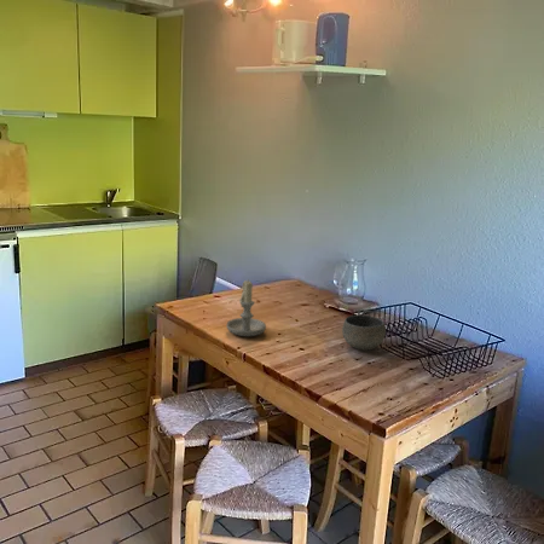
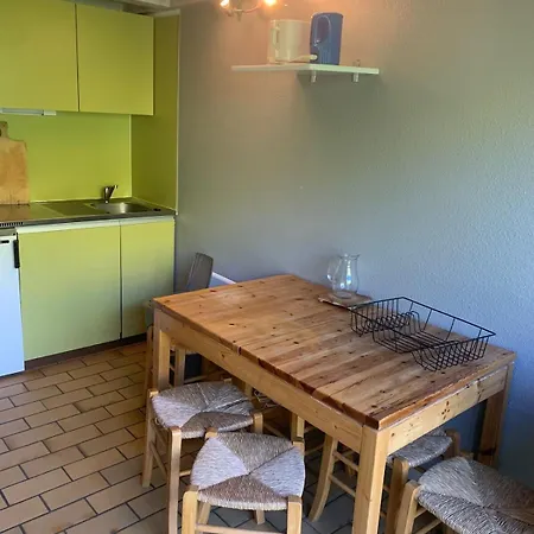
- bowl [341,314,387,352]
- candle [226,278,267,337]
